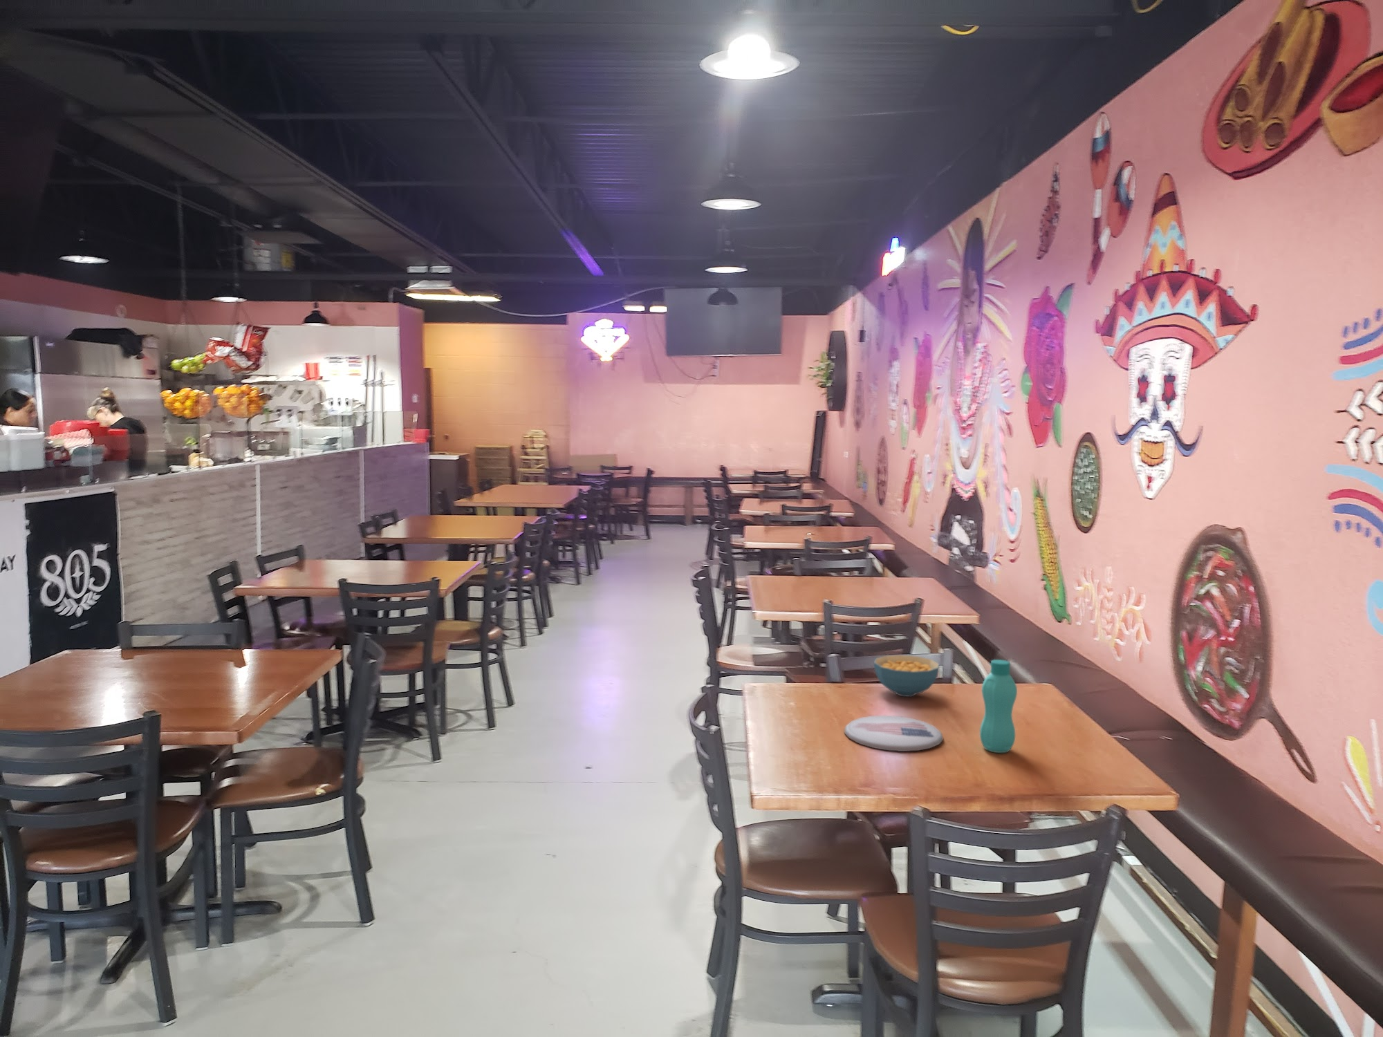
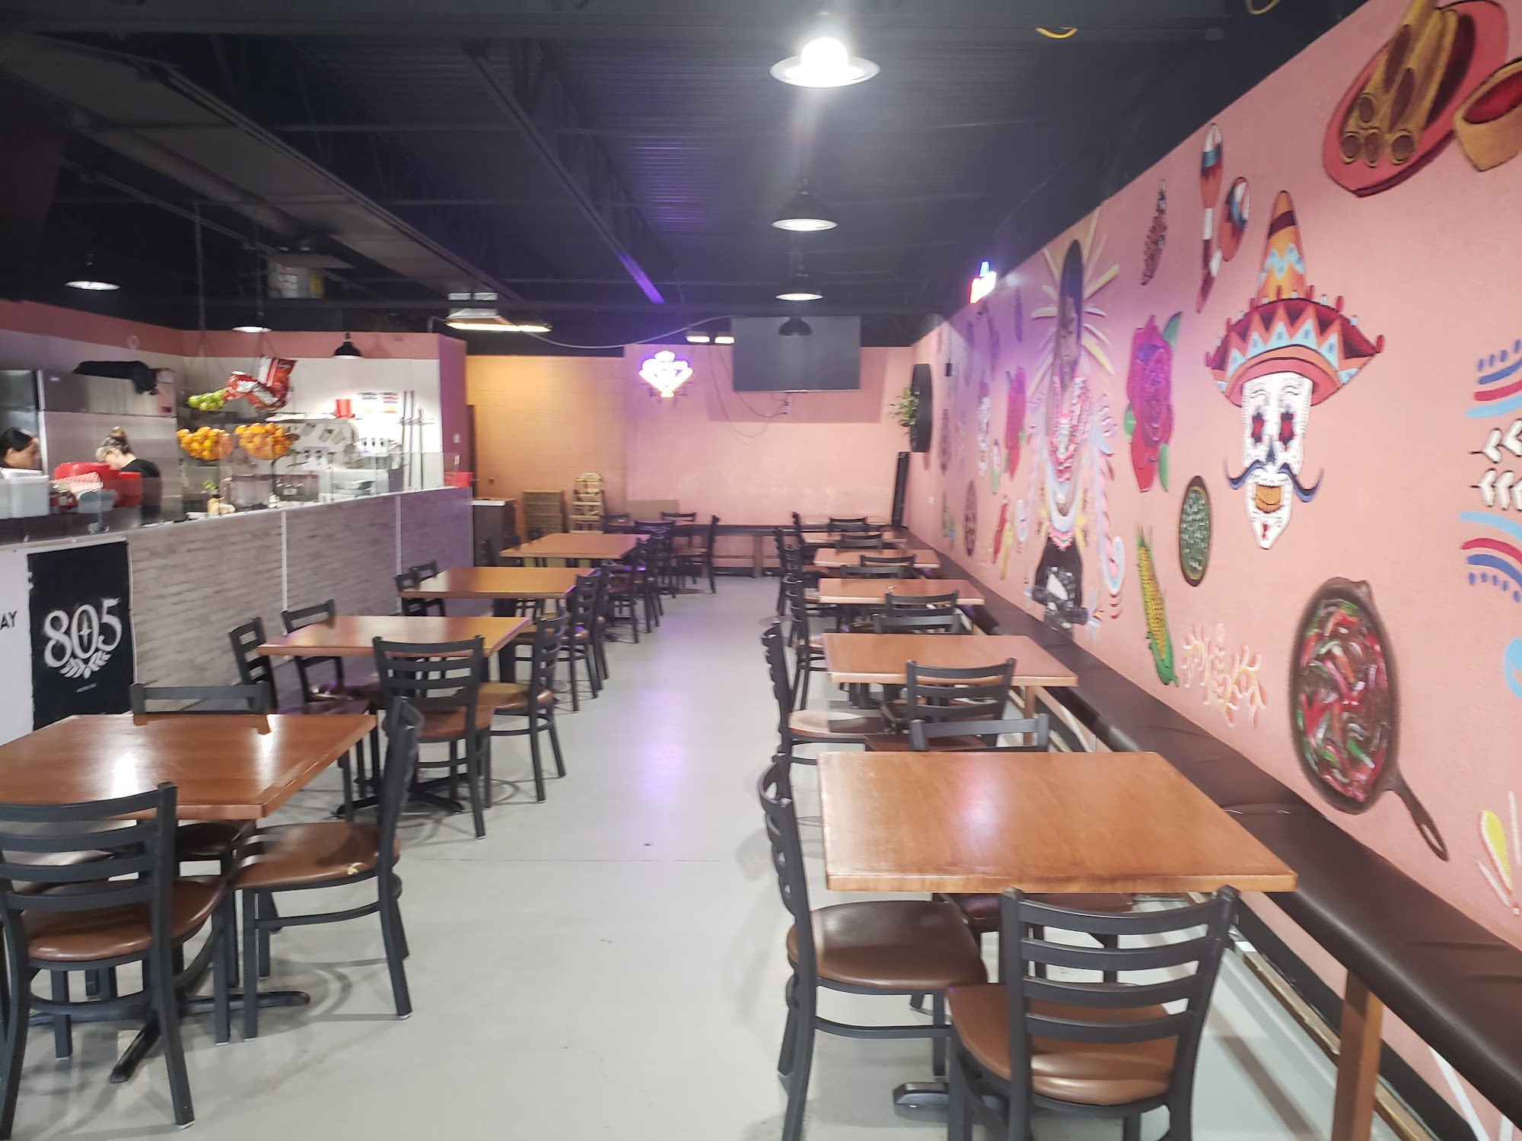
- cereal bowl [873,654,940,697]
- bottle [979,659,1018,754]
- plate [844,715,944,753]
